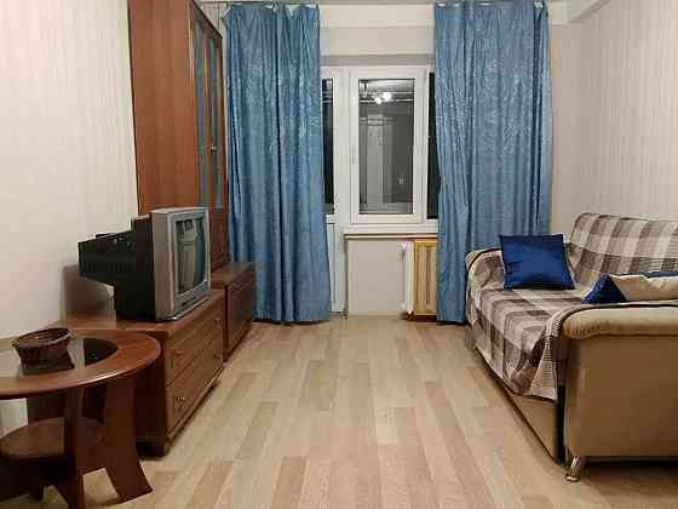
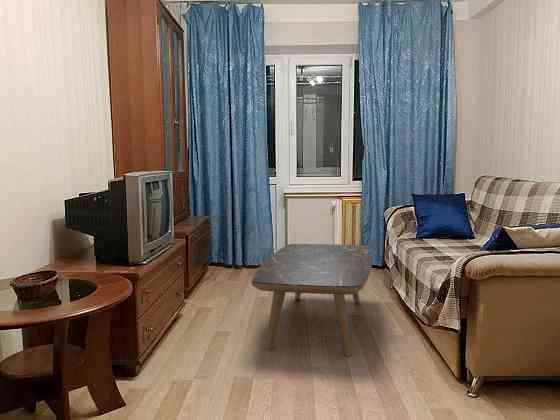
+ coffee table [250,243,373,357]
